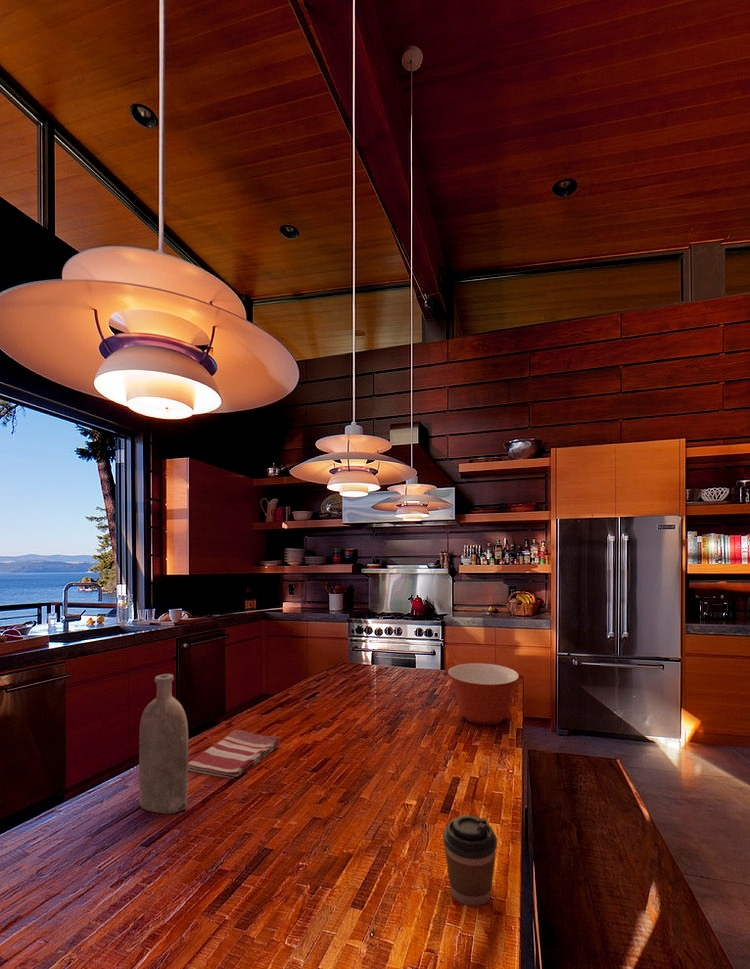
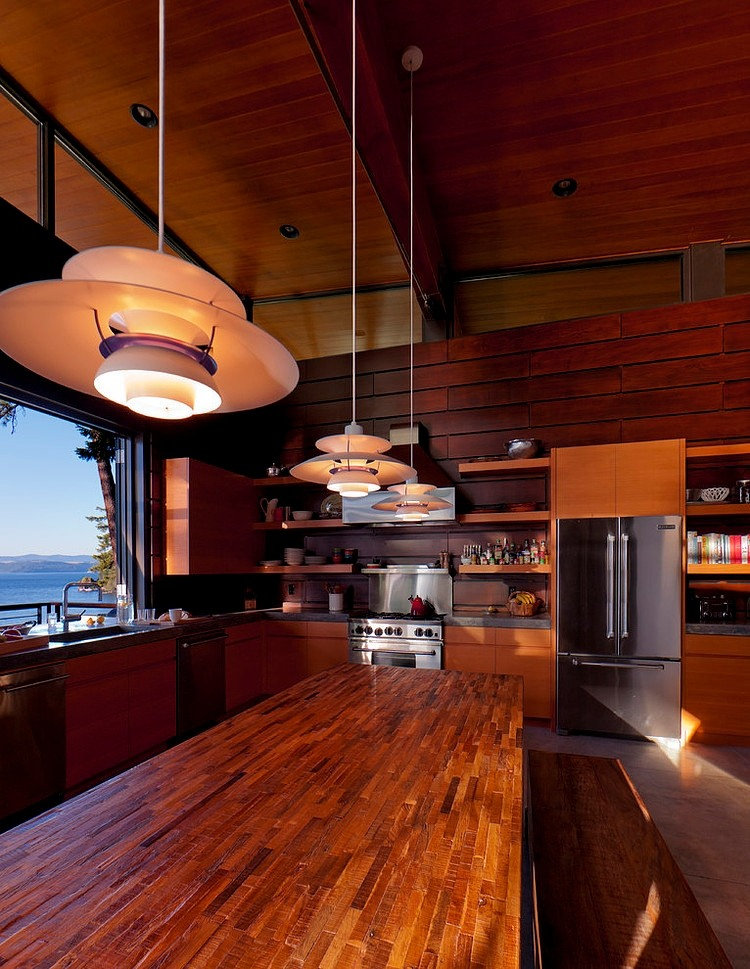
- mixing bowl [447,662,520,726]
- bottle [138,673,189,815]
- dish towel [188,729,281,779]
- coffee cup [442,814,498,907]
